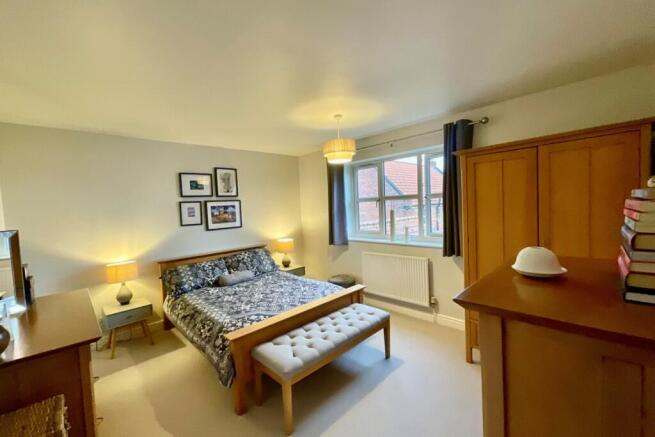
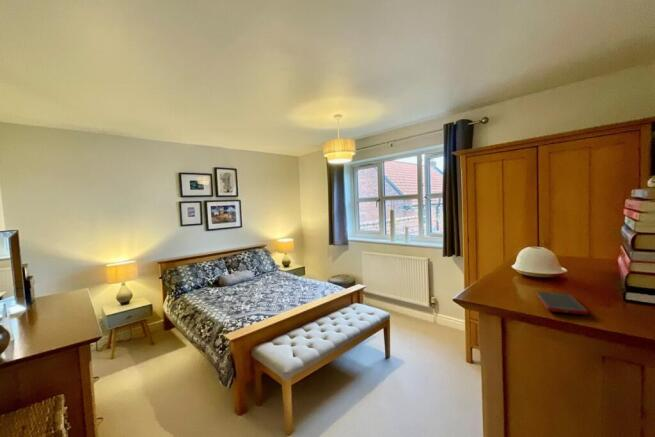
+ cell phone [536,291,589,316]
